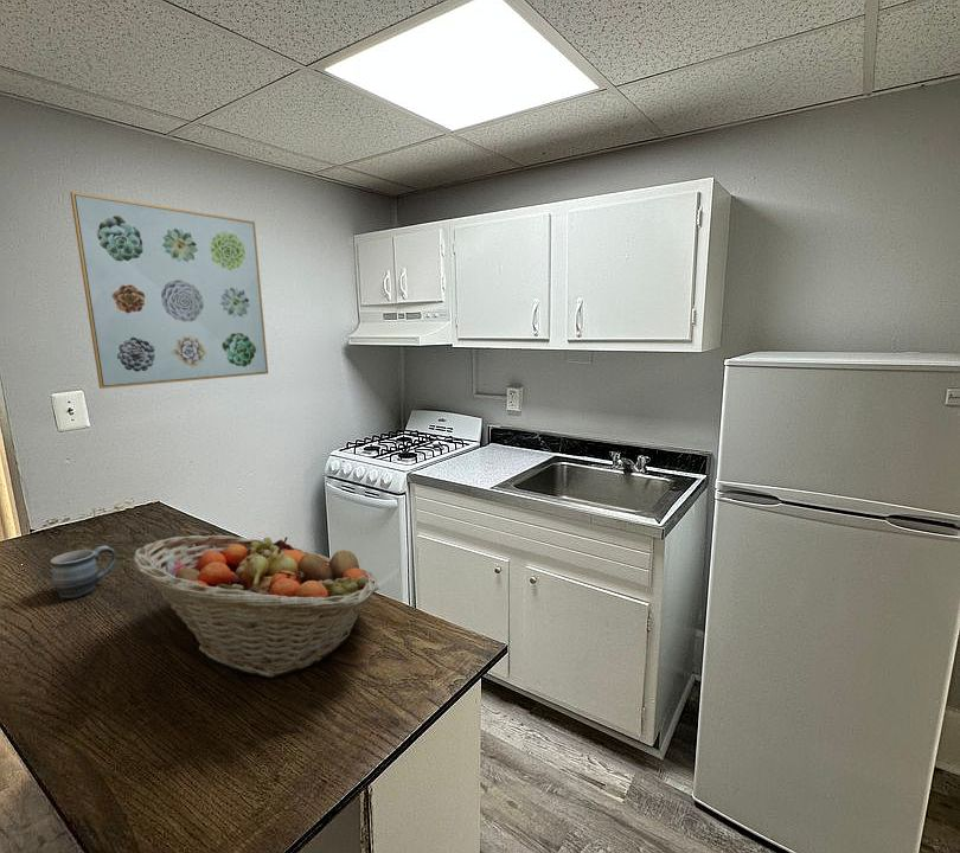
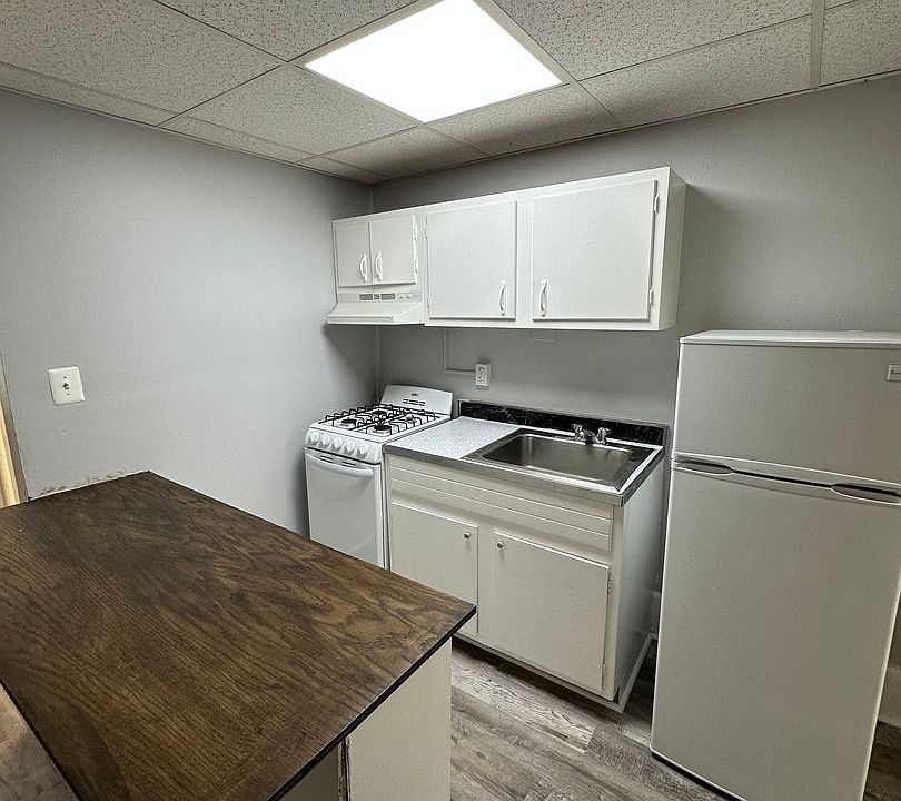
- fruit basket [132,534,379,678]
- wall art [69,191,269,390]
- mug [49,545,117,601]
